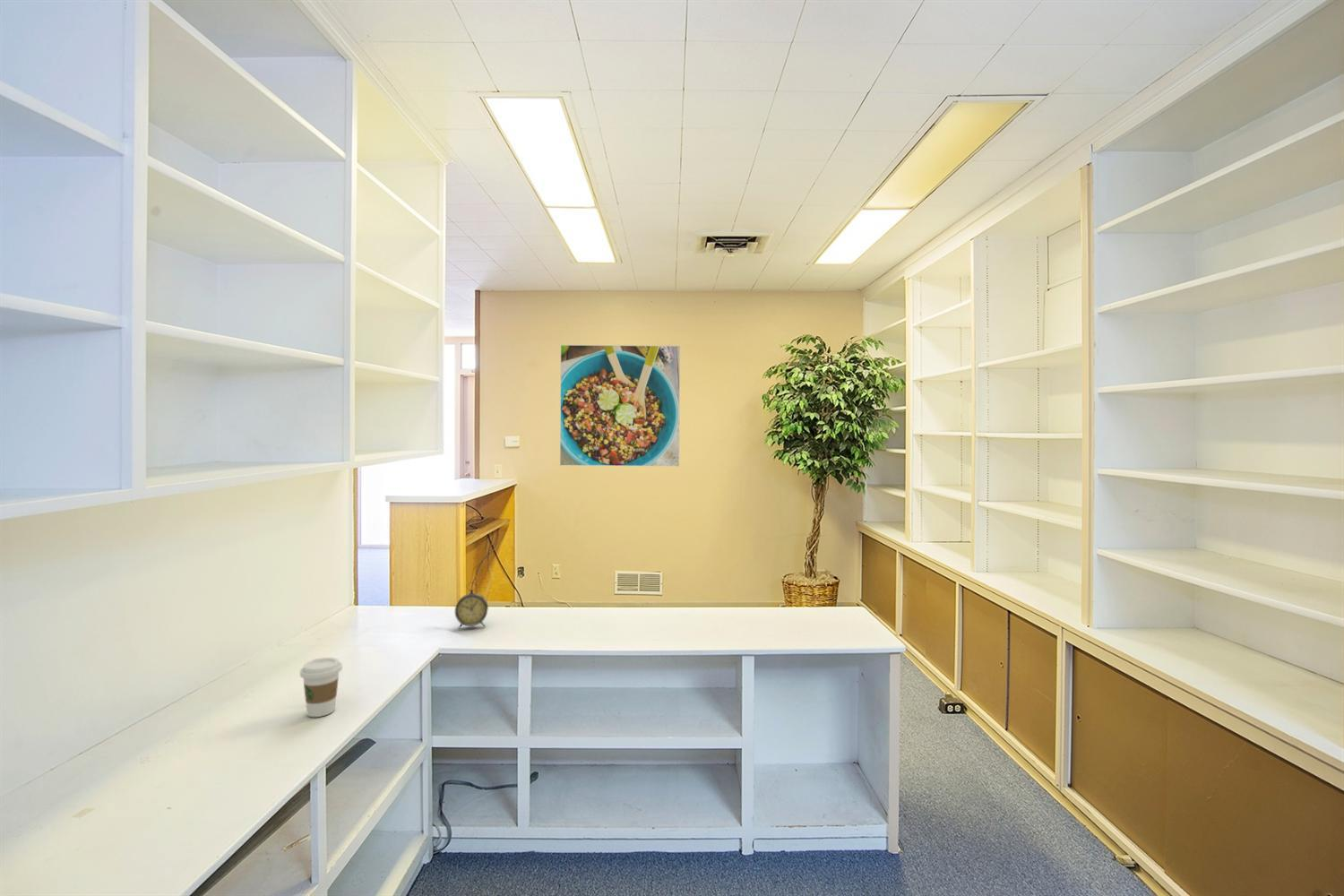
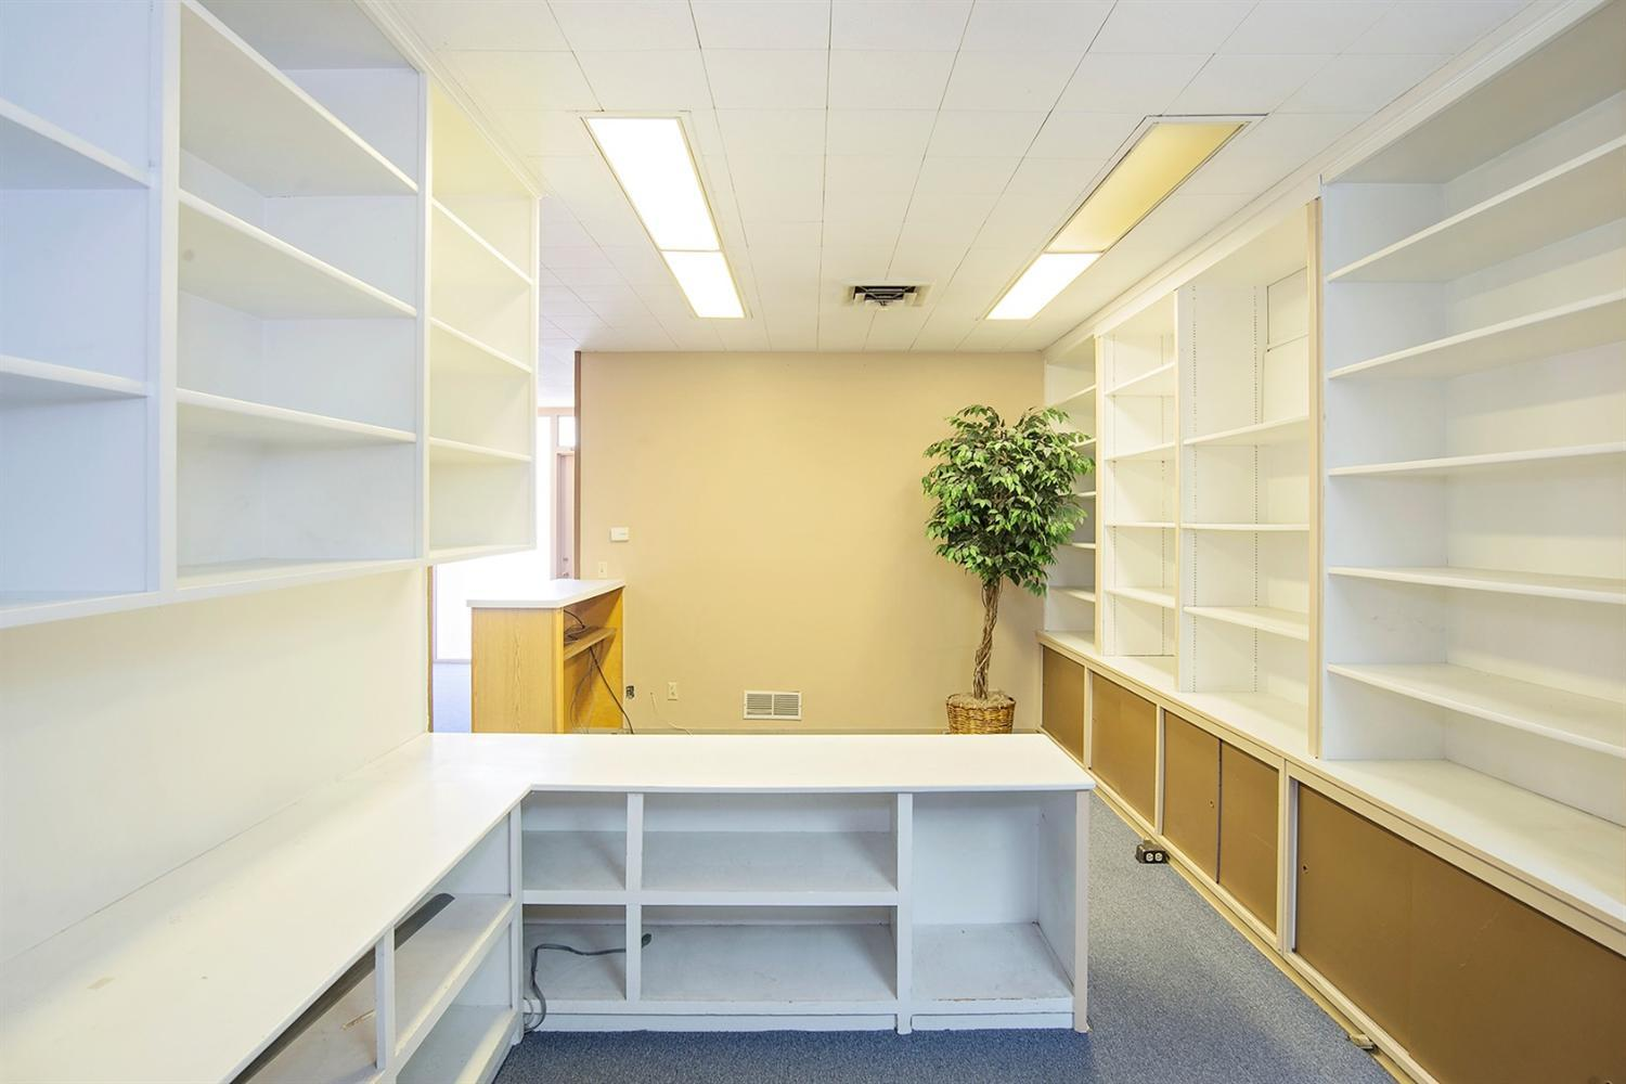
- alarm clock [454,581,489,630]
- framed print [559,344,681,467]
- coffee cup [299,657,343,718]
